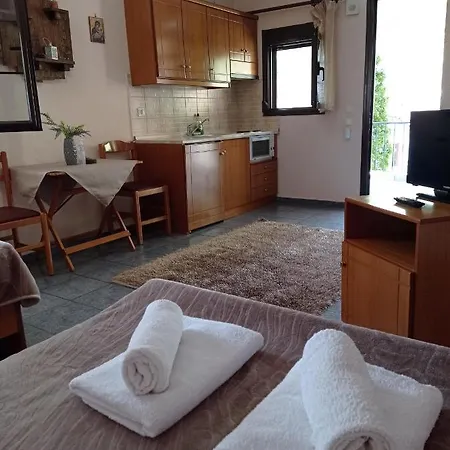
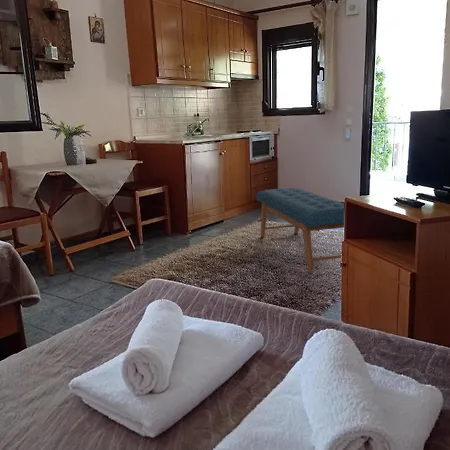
+ bench [255,187,345,274]
